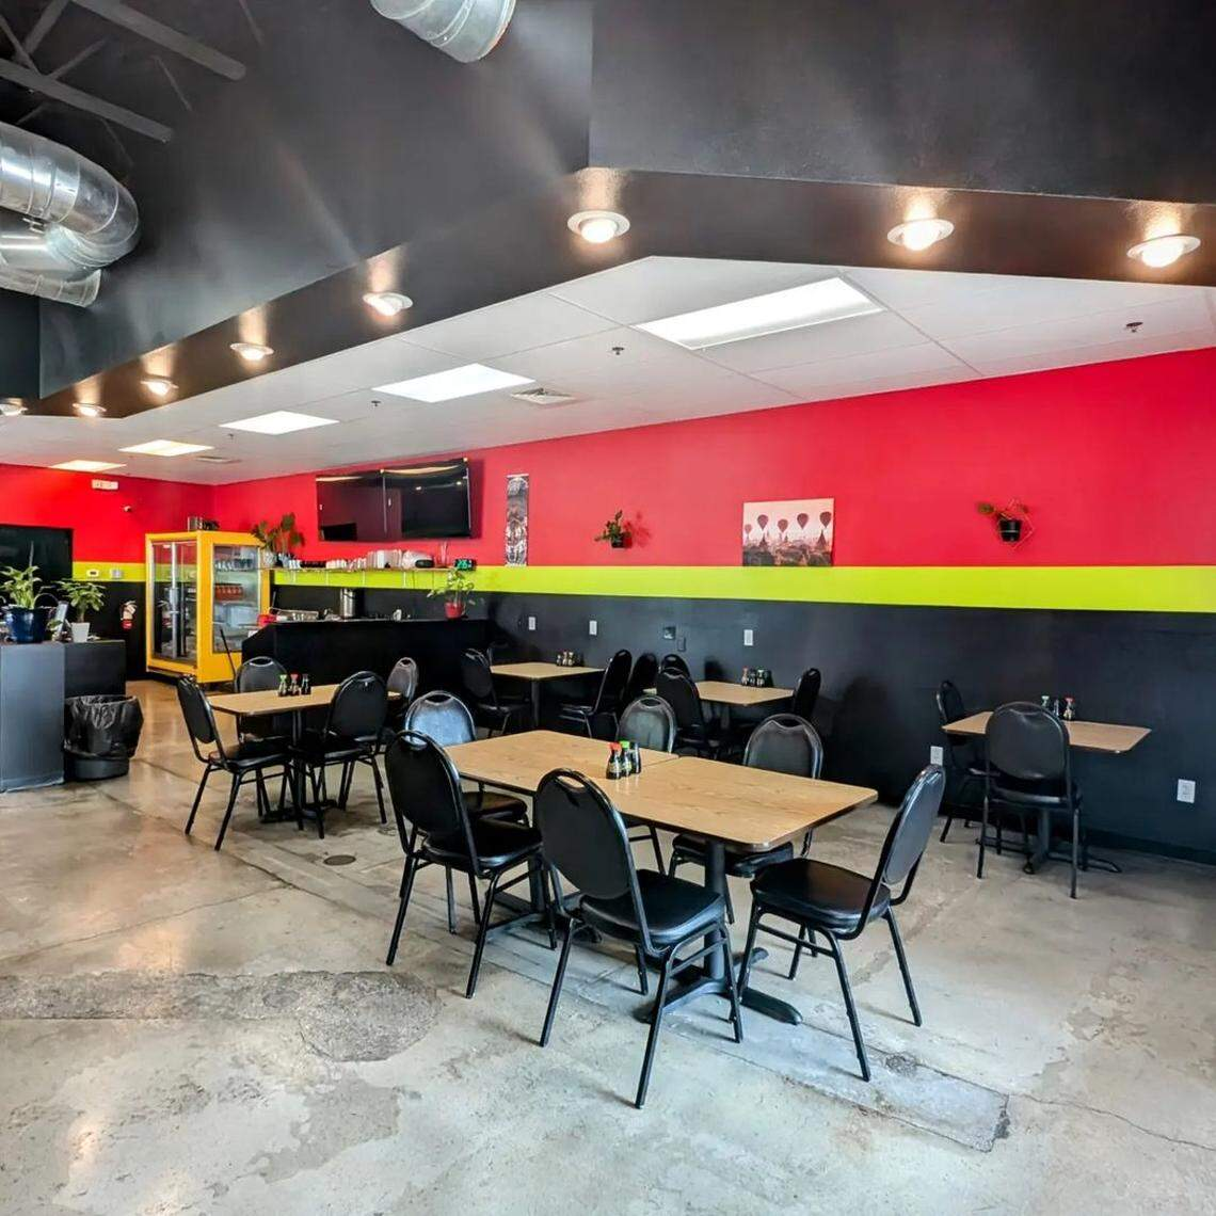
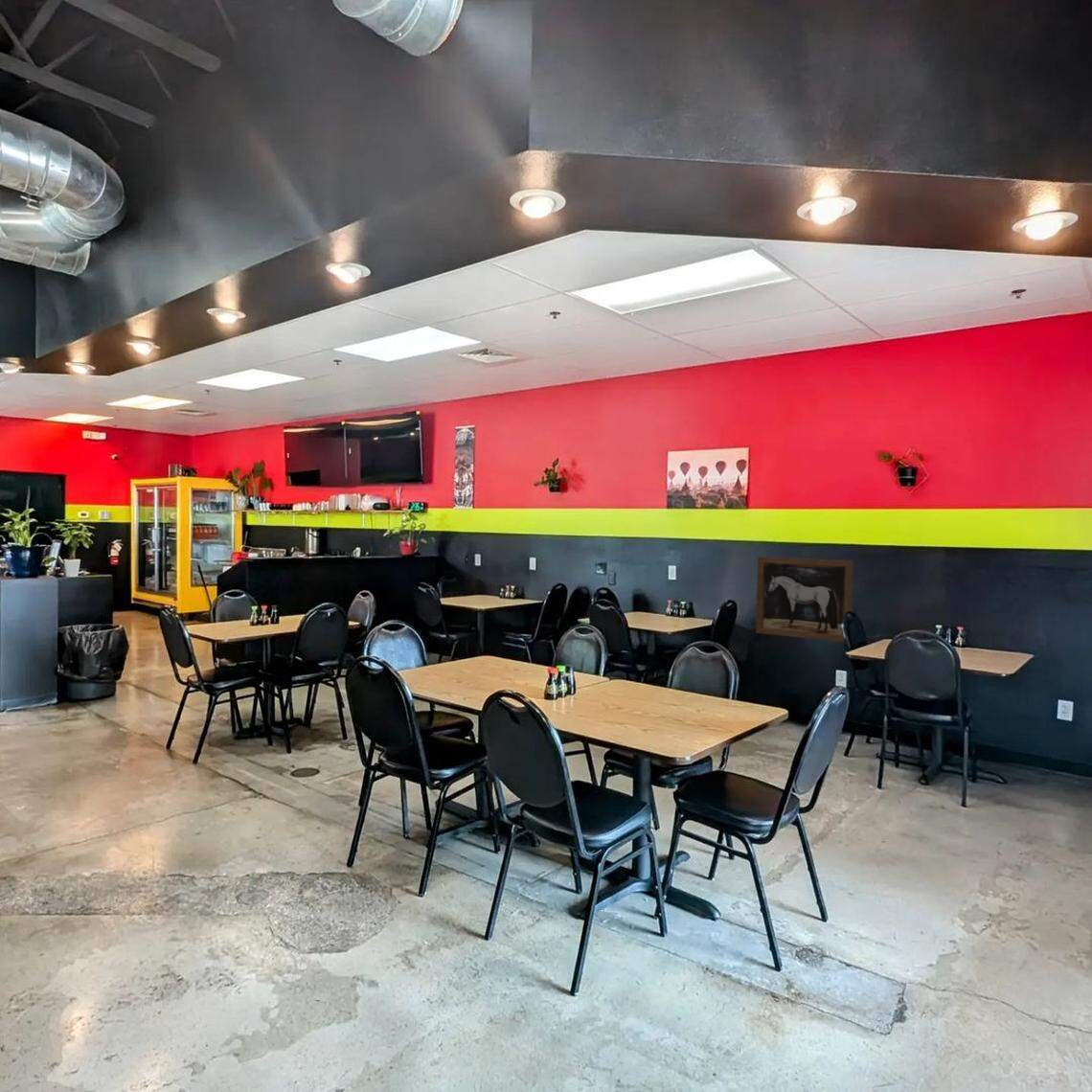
+ wall art [755,556,854,643]
